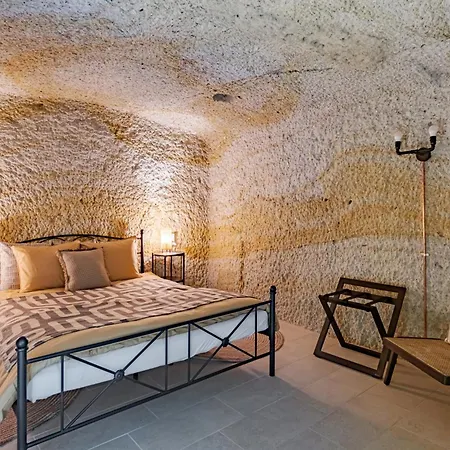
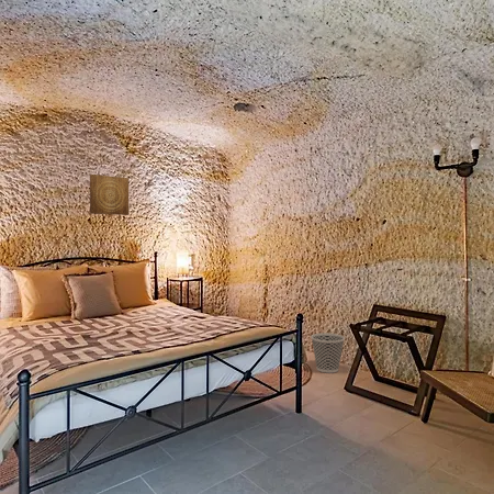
+ wall art [89,173,130,216]
+ wastebasket [310,332,346,374]
